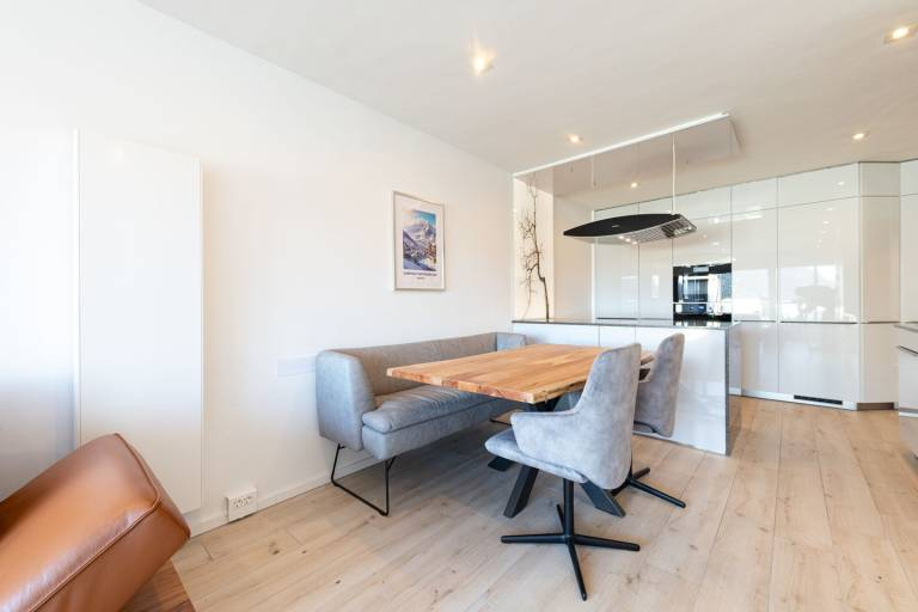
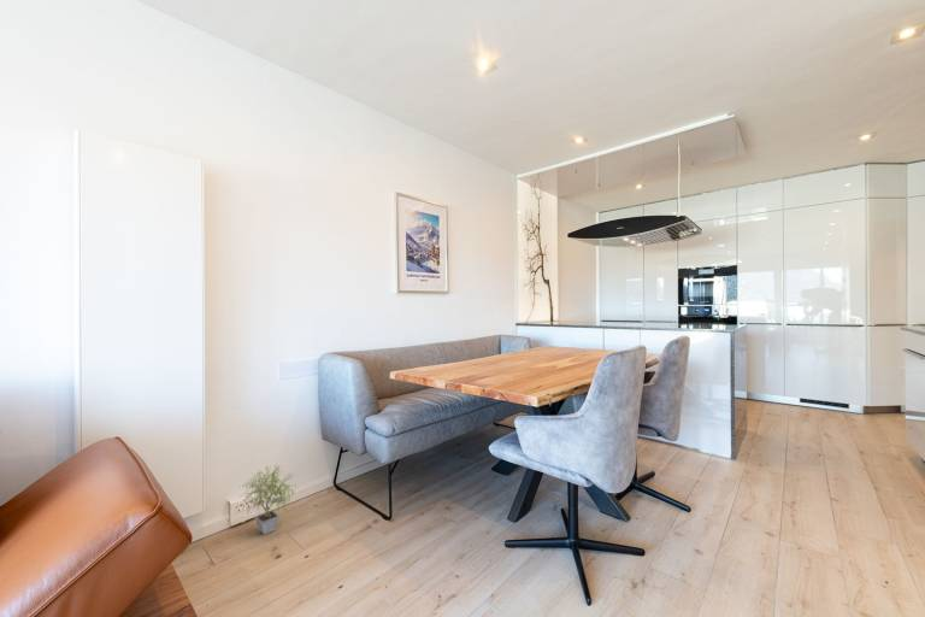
+ potted plant [238,464,301,536]
